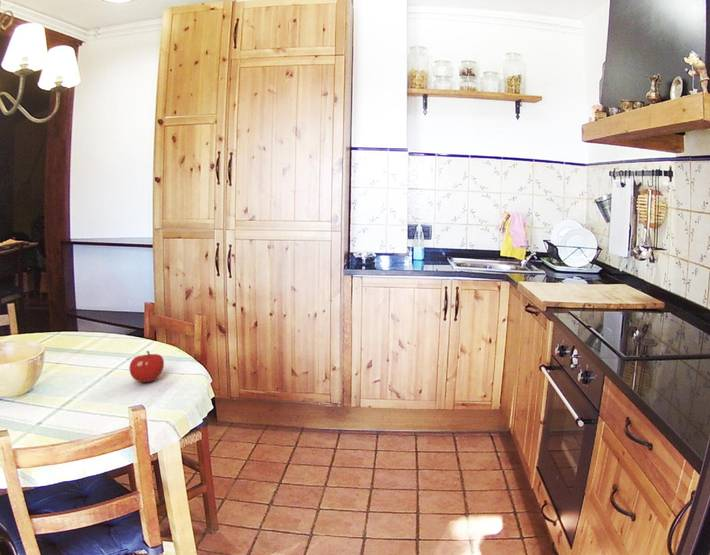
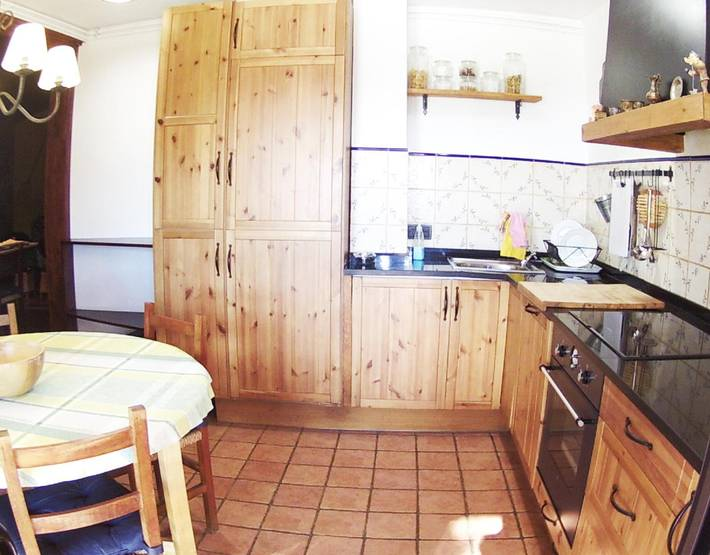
- fruit [128,350,165,383]
